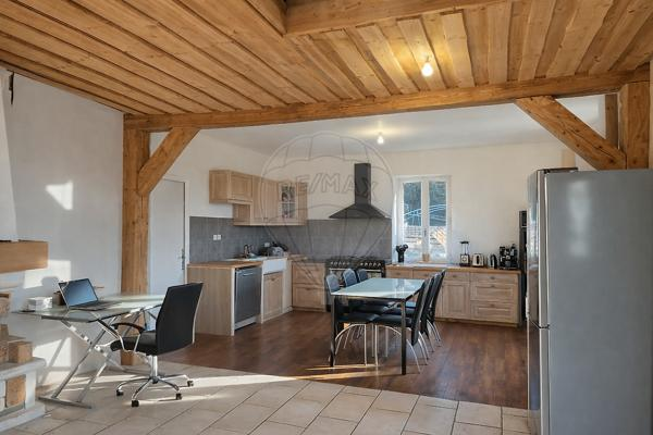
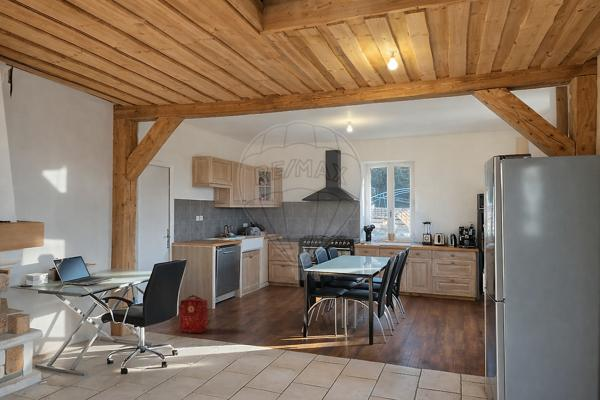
+ backpack [178,294,211,334]
